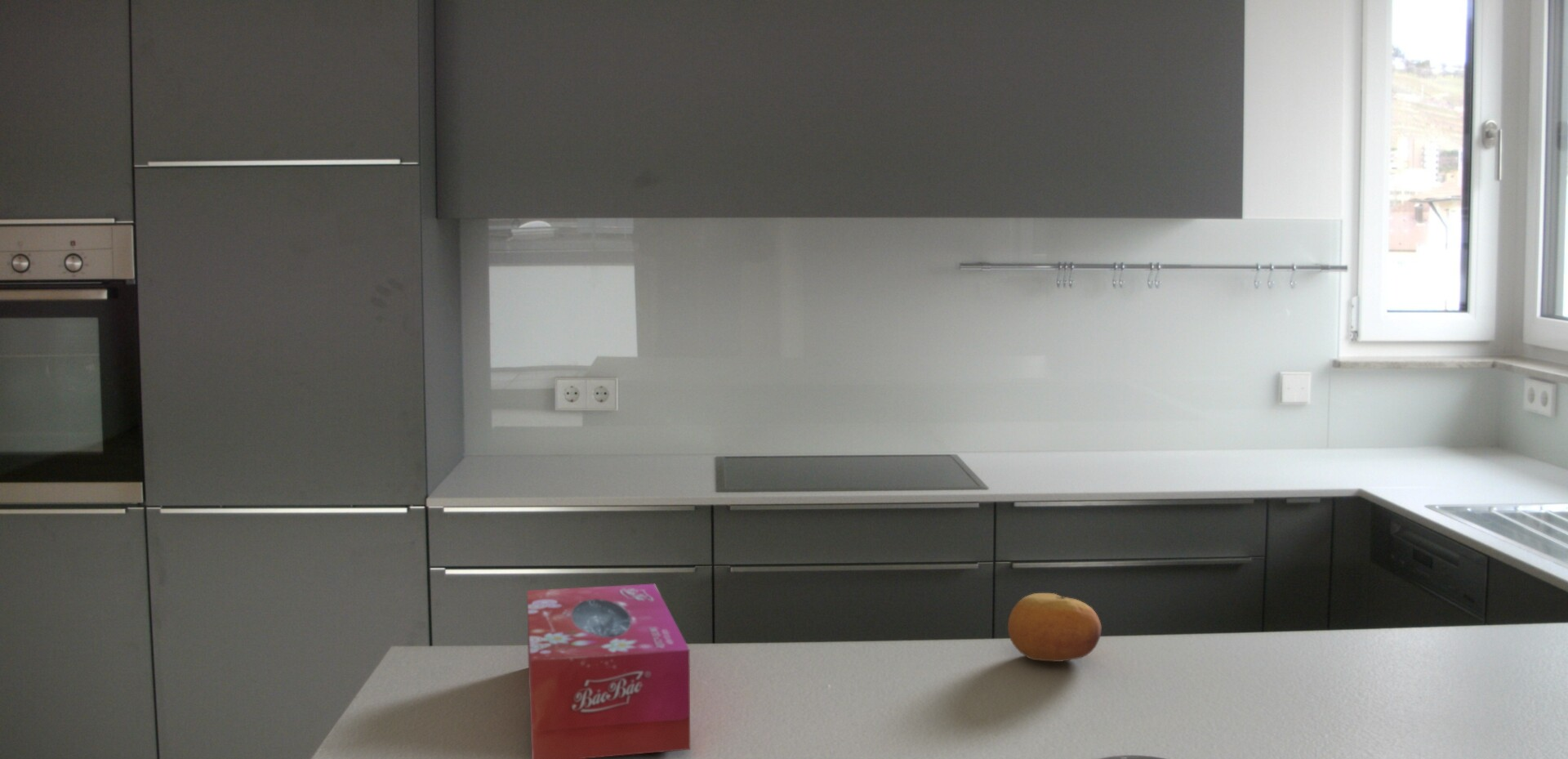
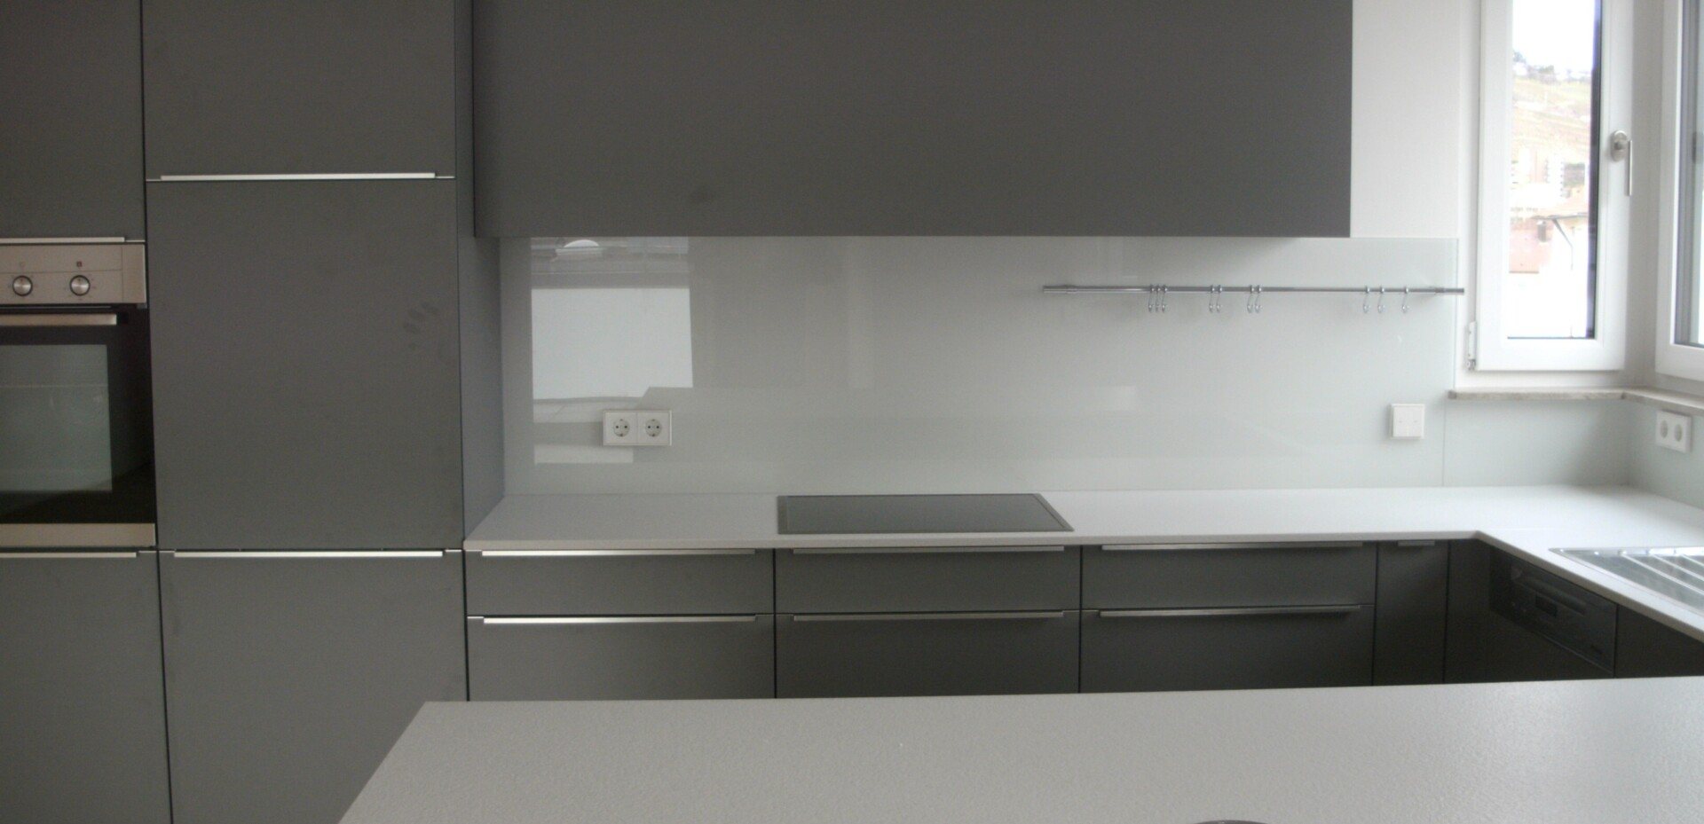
- tissue box [526,583,691,759]
- fruit [1007,592,1102,663]
